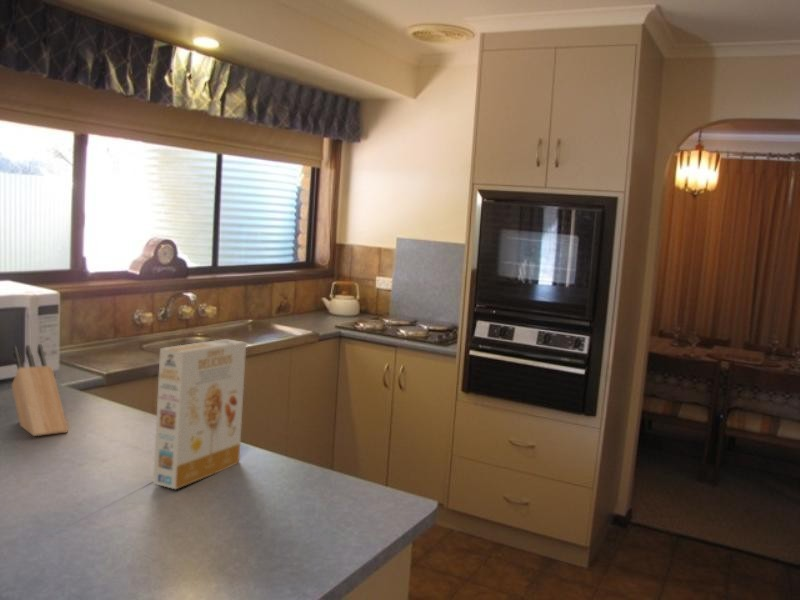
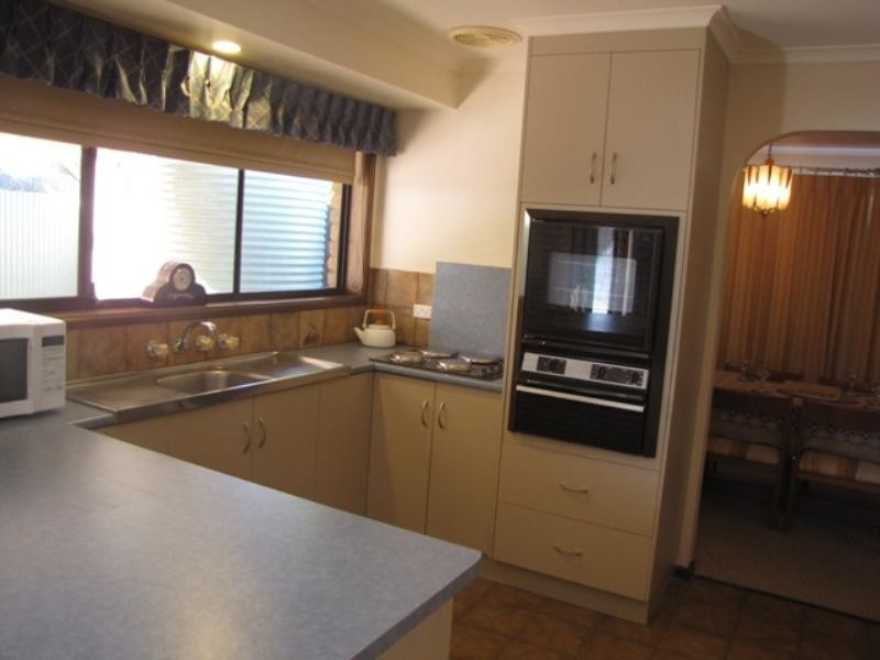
- knife block [11,343,69,437]
- cereal box [152,338,247,490]
